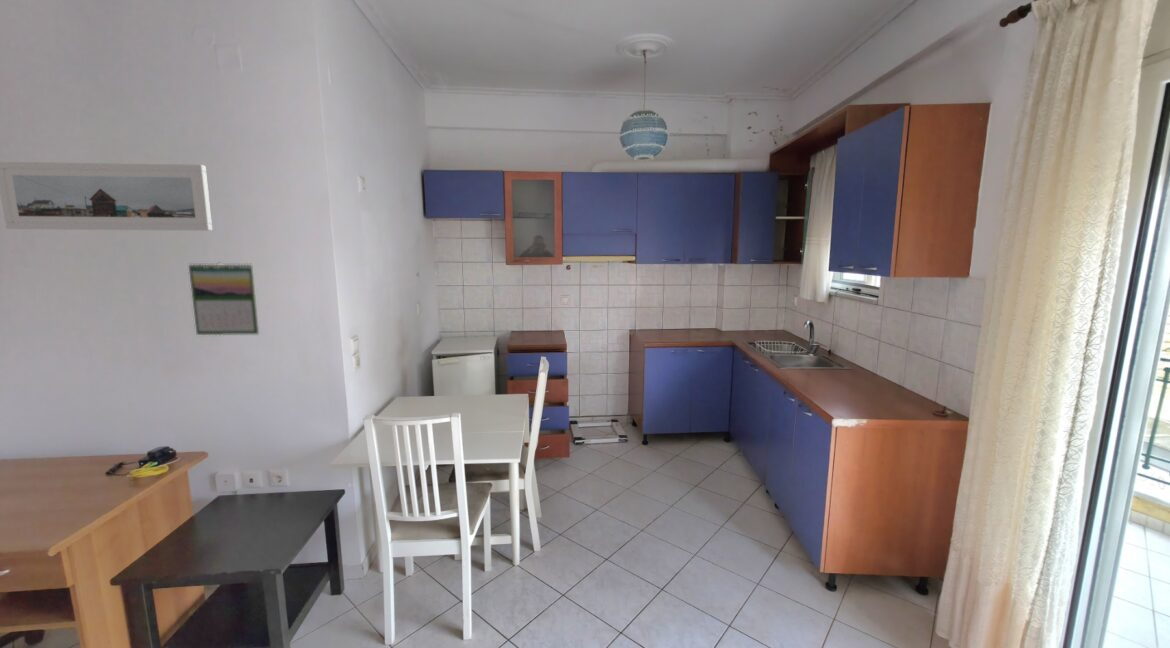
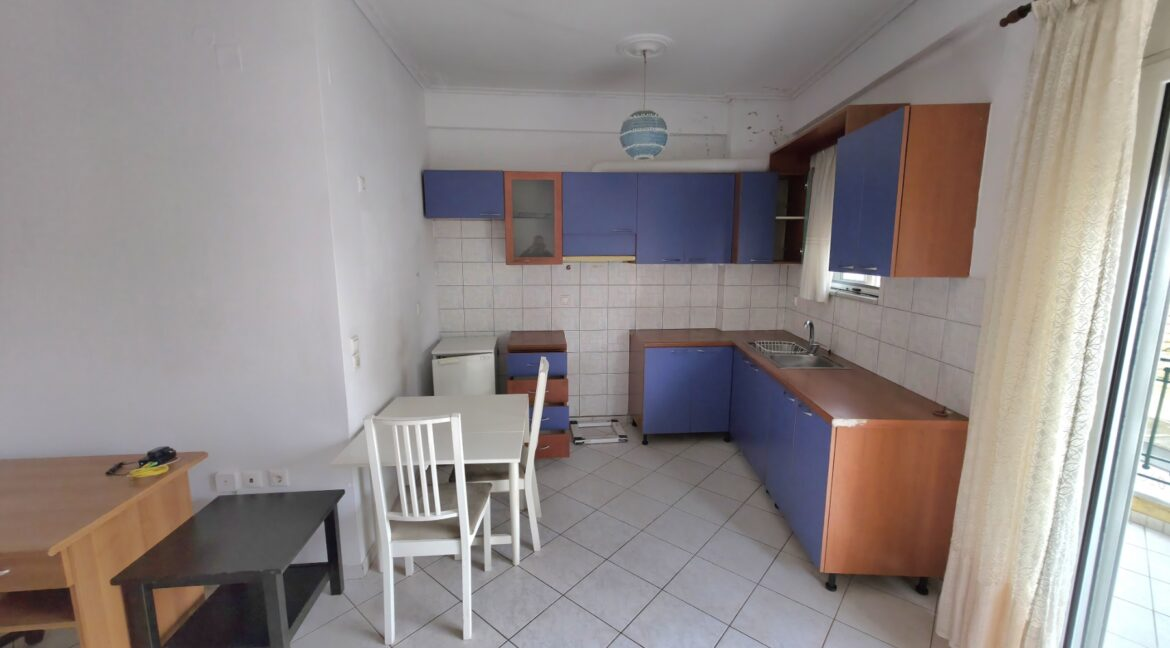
- calendar [188,261,260,336]
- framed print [0,161,213,232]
